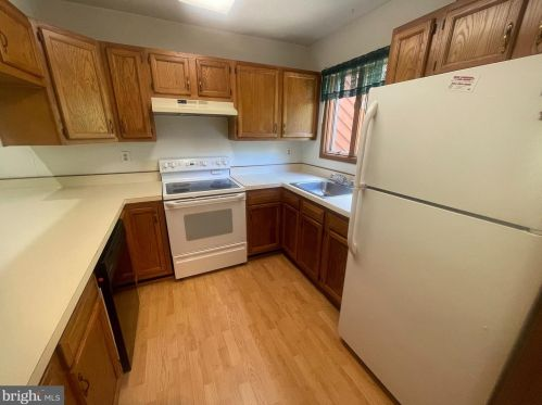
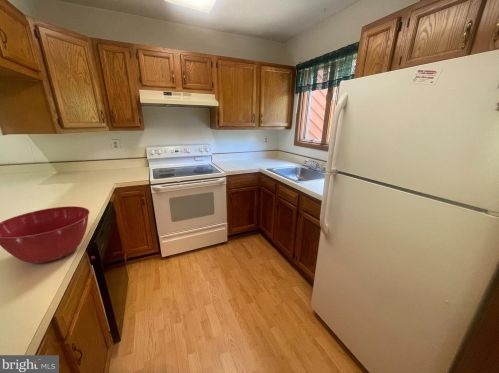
+ mixing bowl [0,205,90,264]
